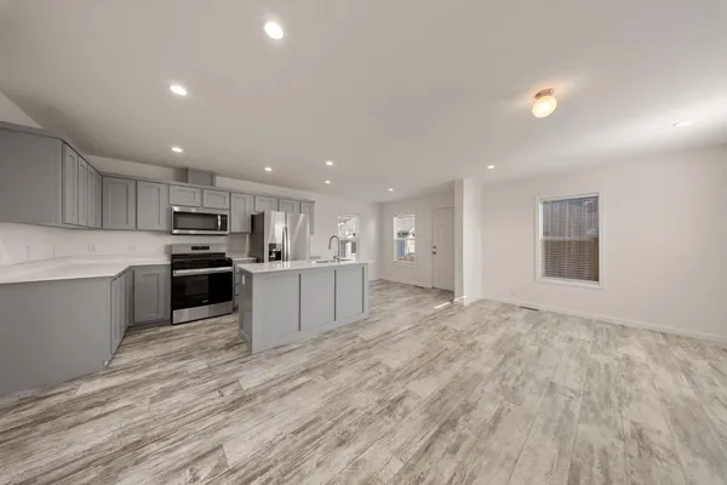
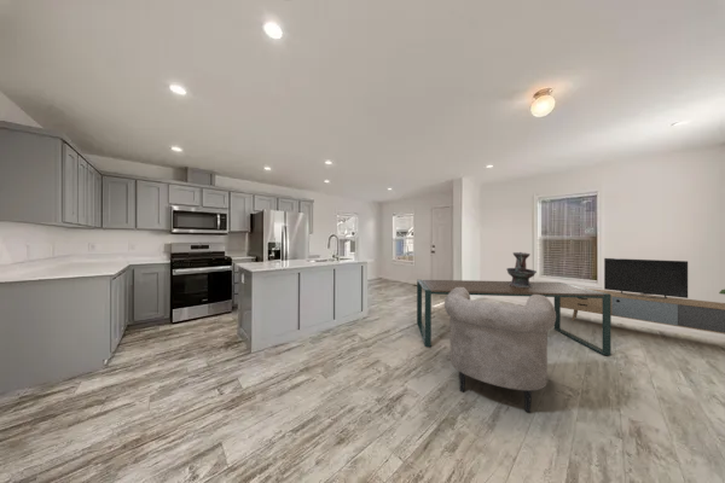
+ media console [561,257,725,334]
+ dining table [416,279,613,356]
+ decorative urn [505,251,538,287]
+ chair [443,287,556,414]
